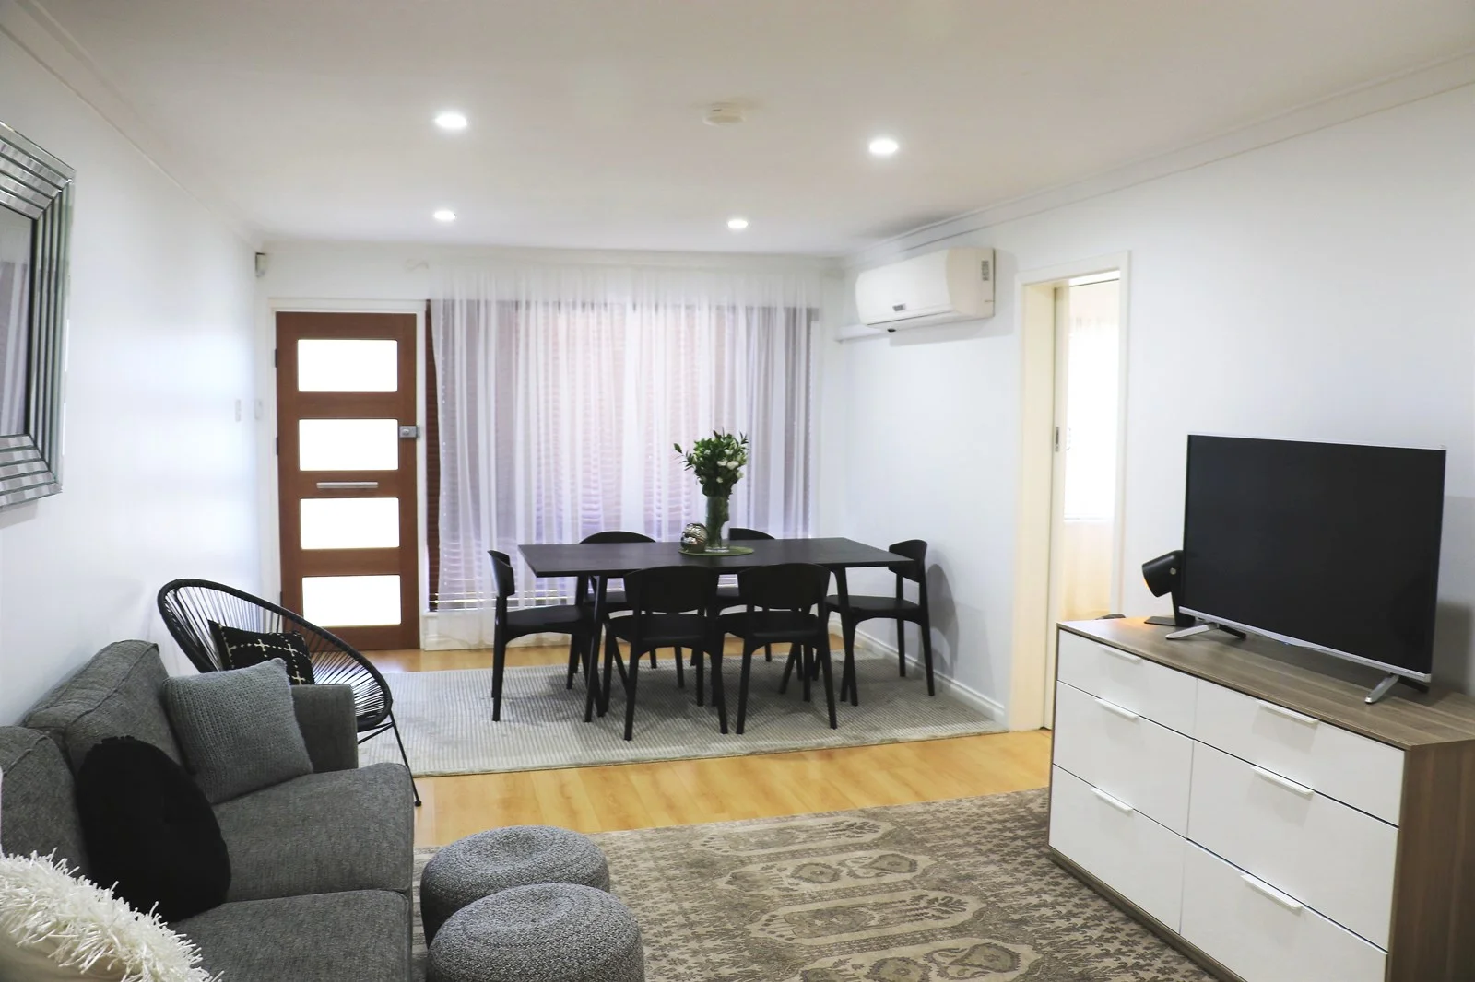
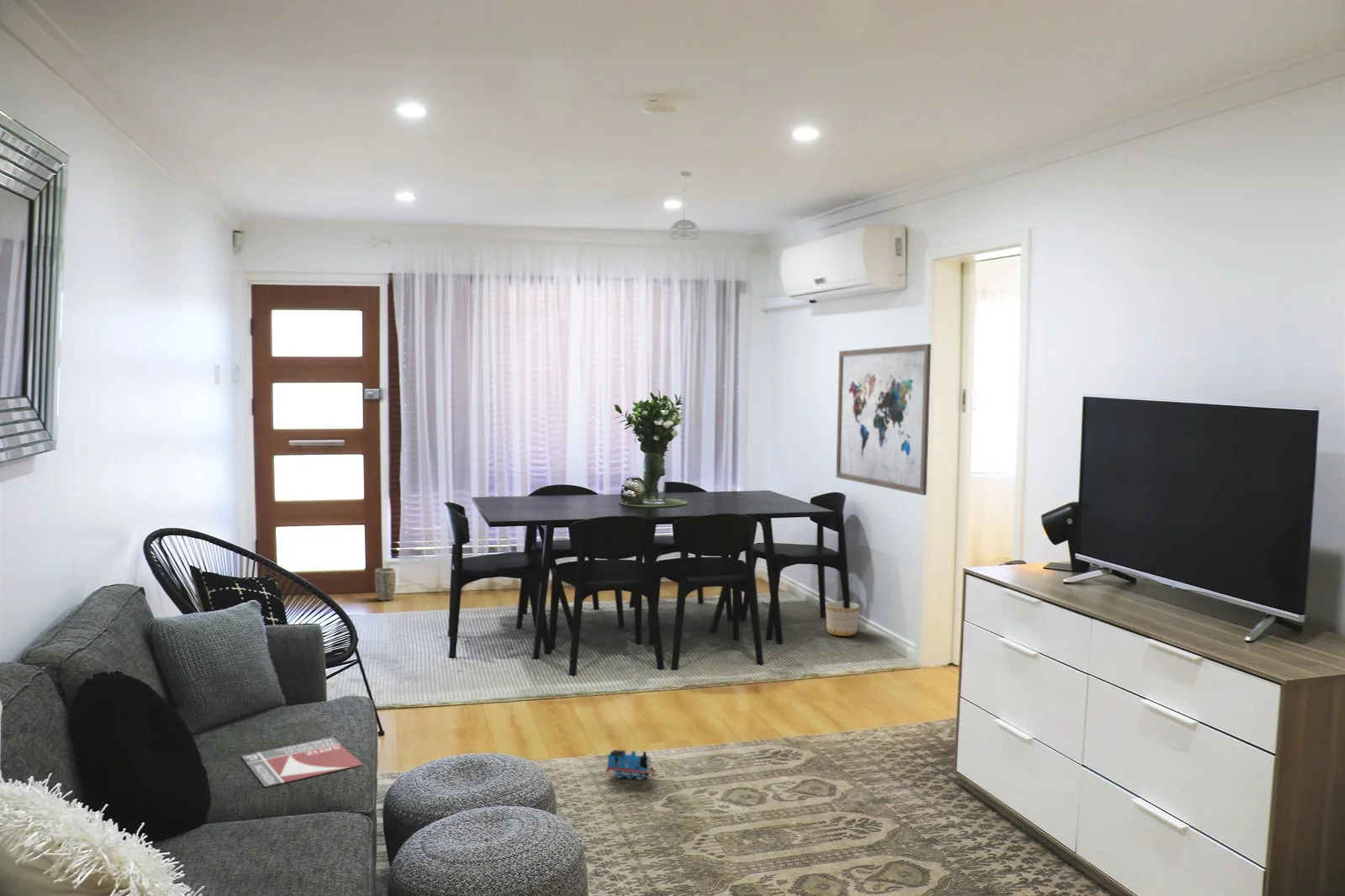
+ pendant light [667,171,703,240]
+ floor mat [240,736,364,788]
+ planter [825,600,860,637]
+ wall art [836,343,932,496]
+ plant pot [374,567,397,602]
+ toy train [605,749,657,780]
